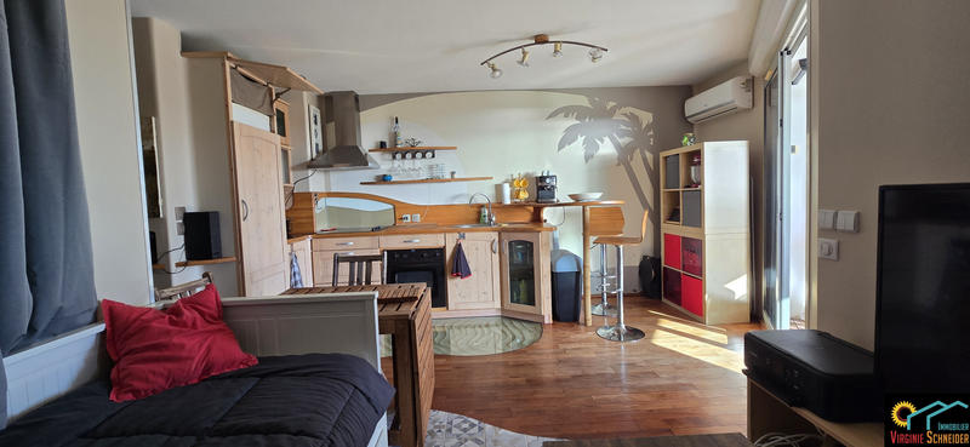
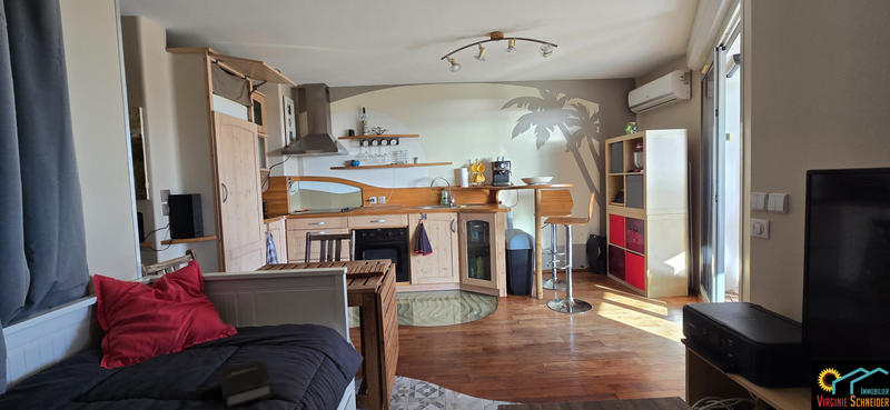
+ hardback book [219,359,274,410]
